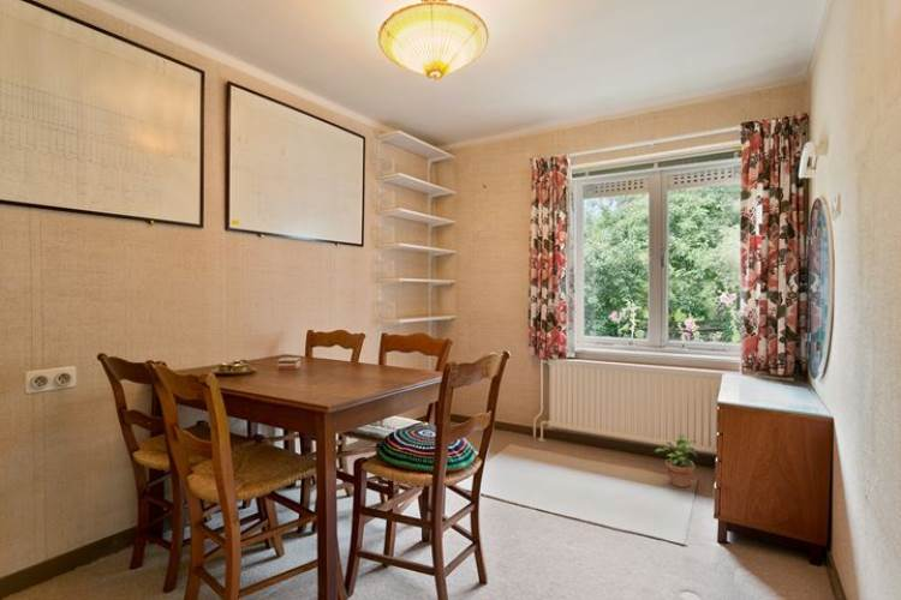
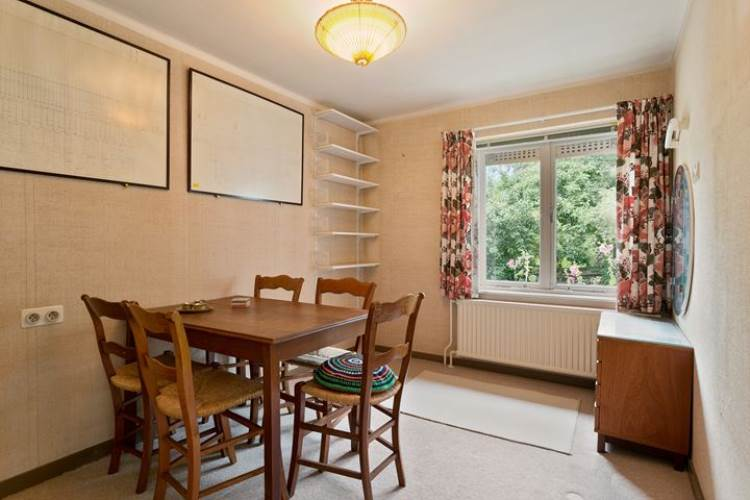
- potted plant [654,432,698,488]
